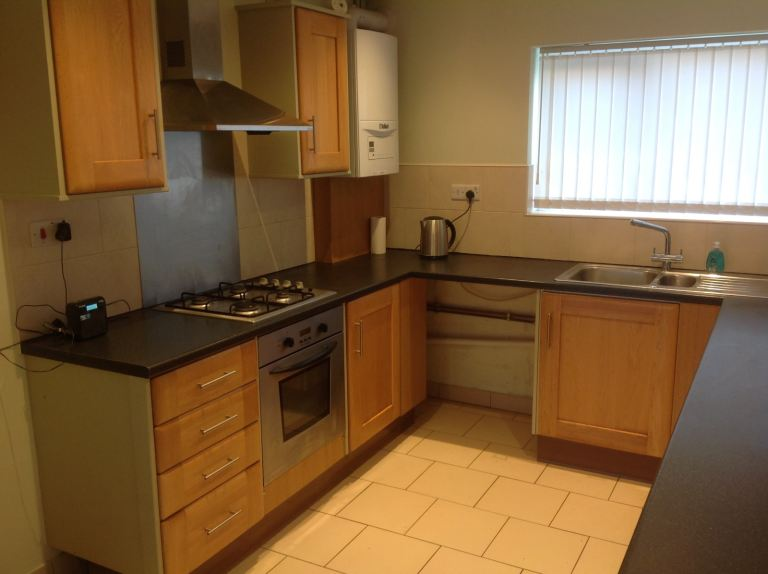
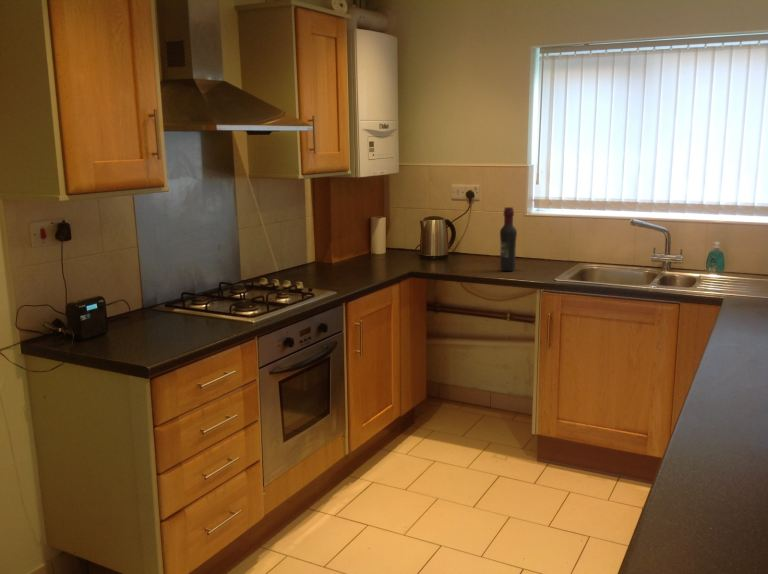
+ wine bottle [499,206,518,272]
